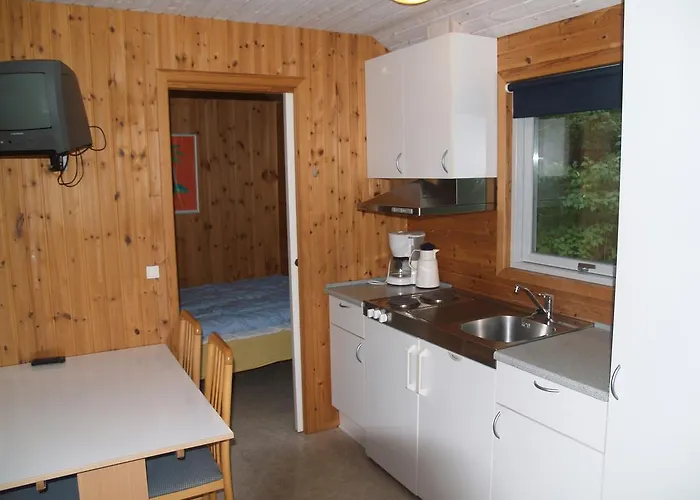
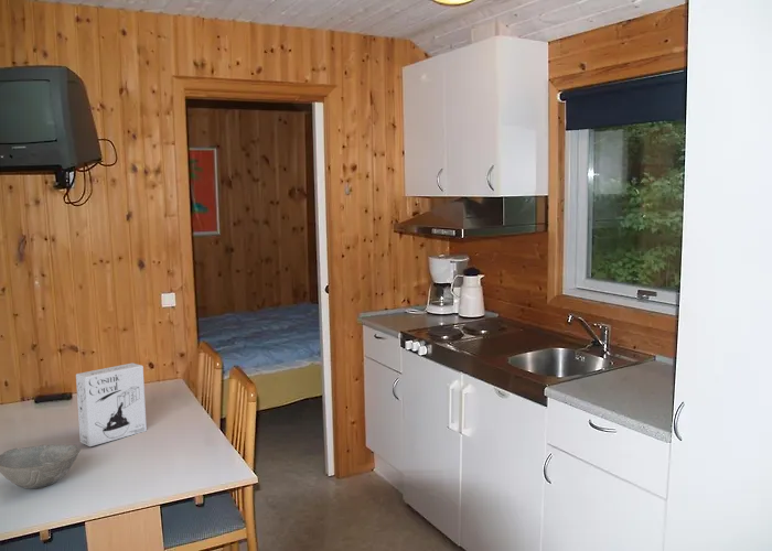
+ cereal box [75,361,148,447]
+ bowl [0,443,82,489]
